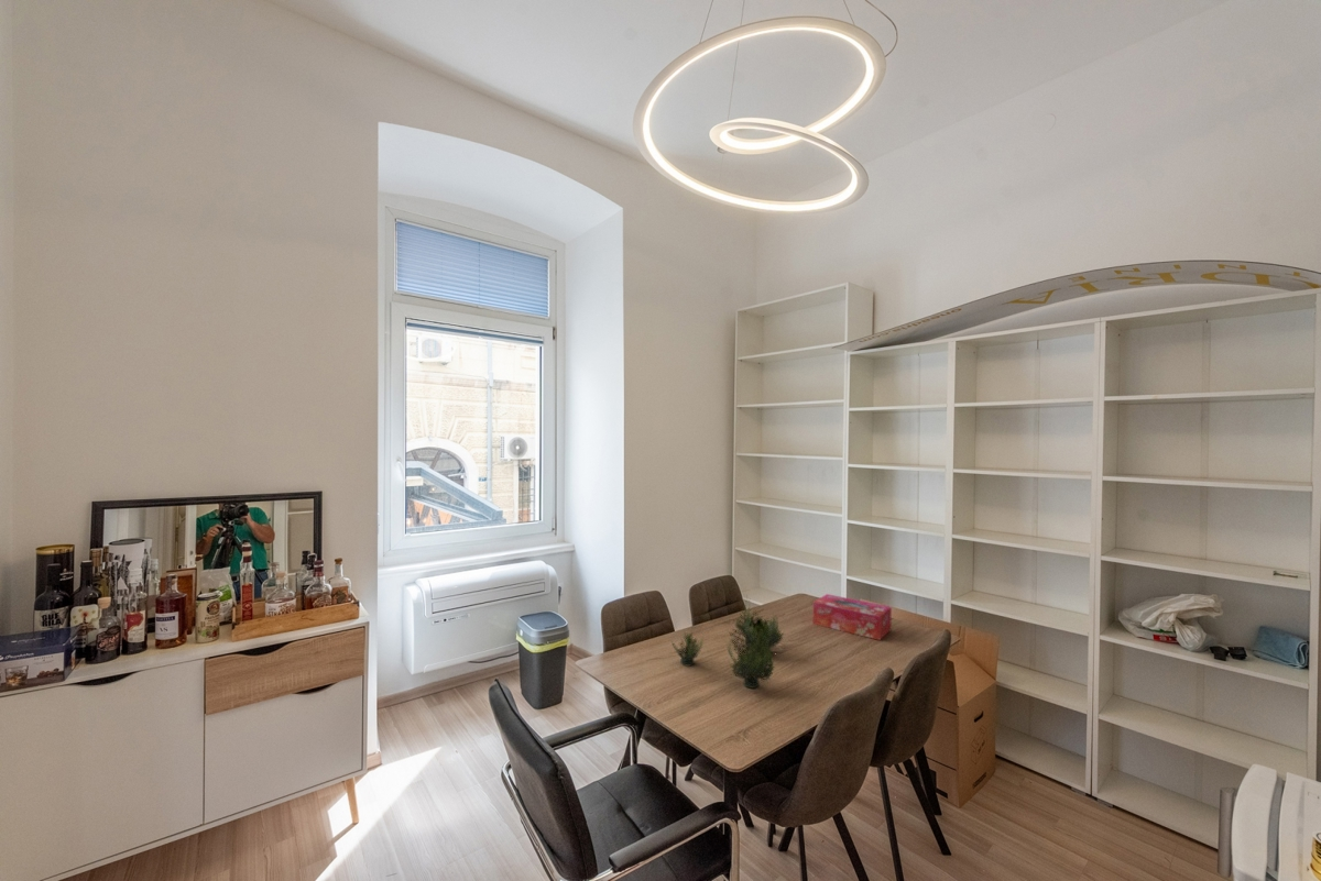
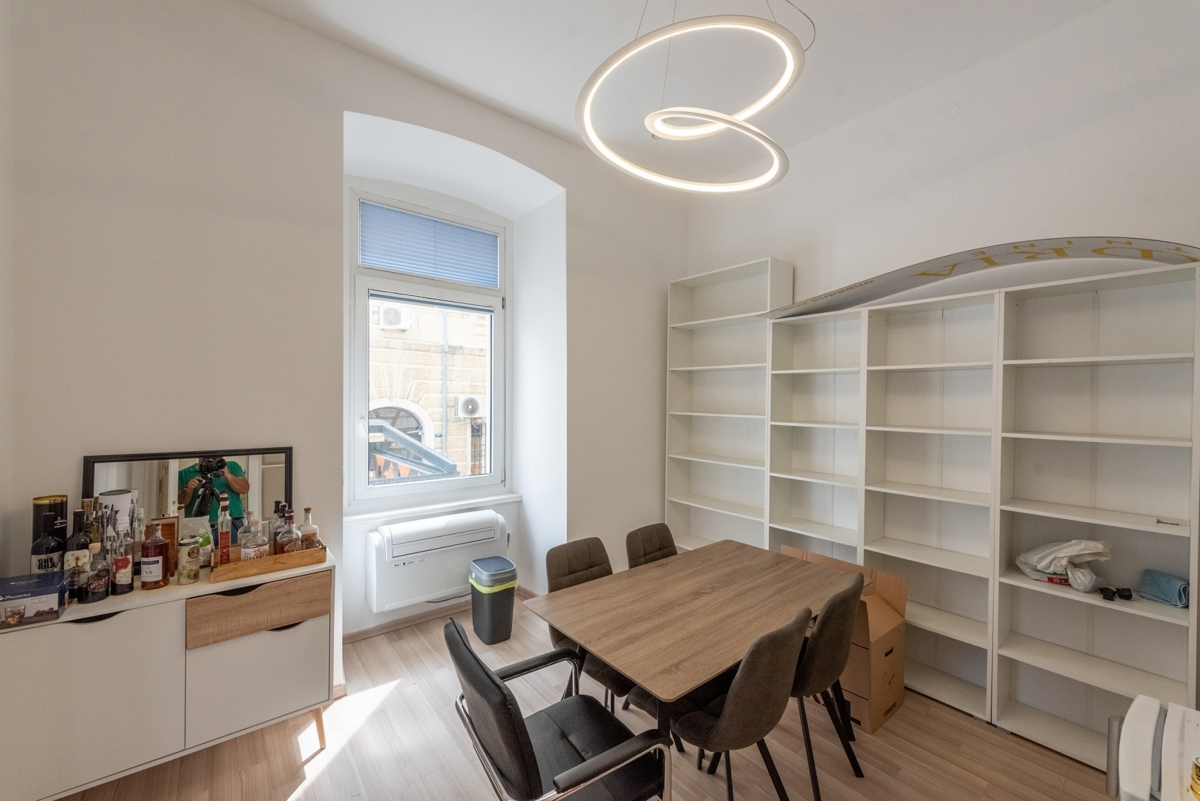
- potted plant [672,595,786,690]
- tissue box [812,593,893,641]
